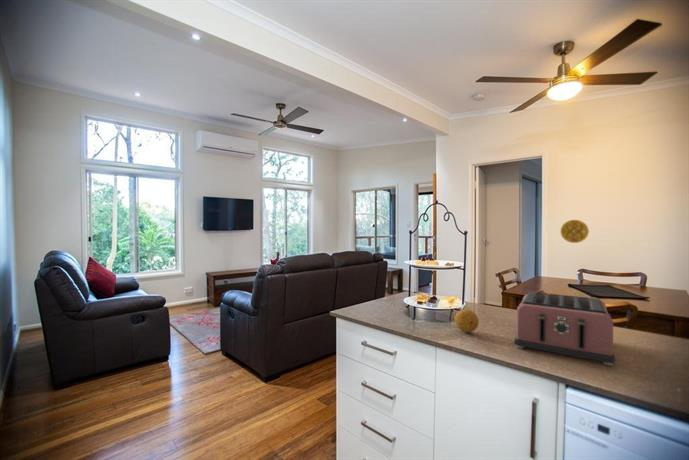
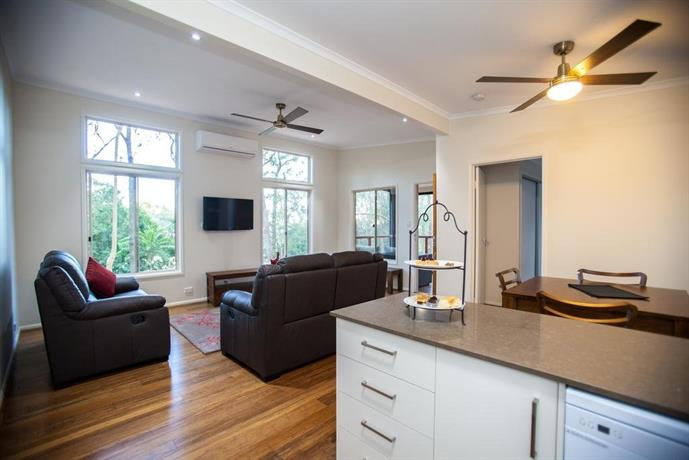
- toaster [513,291,616,367]
- medallion [559,219,590,244]
- fruit [454,308,480,333]
